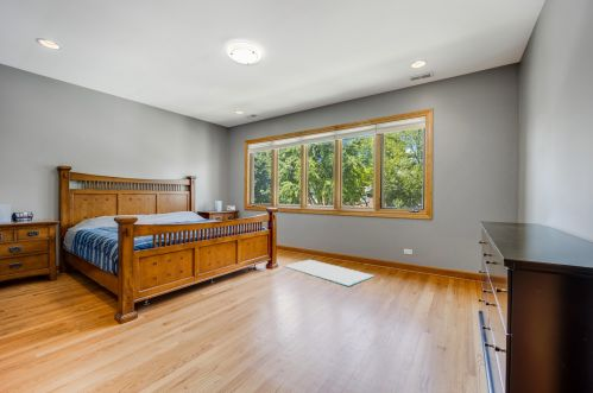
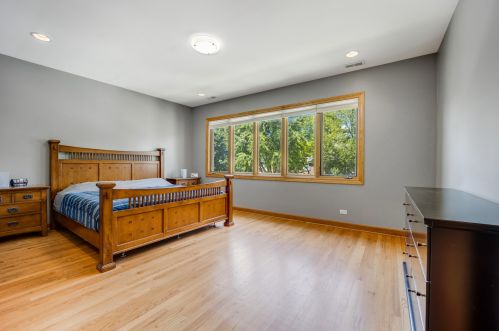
- rug [283,259,376,287]
